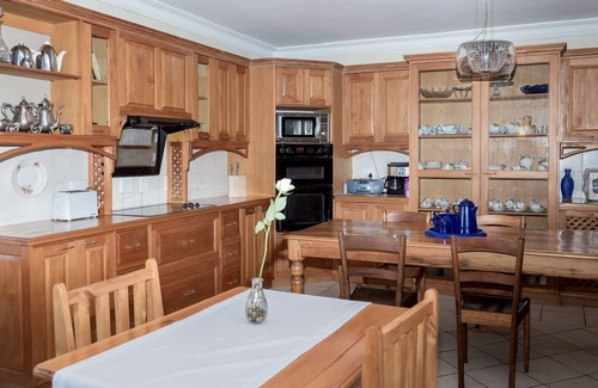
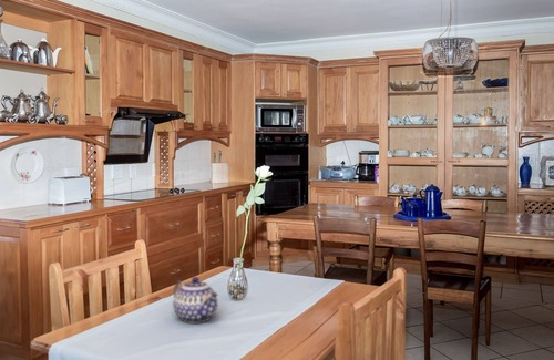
+ teapot [172,276,219,325]
